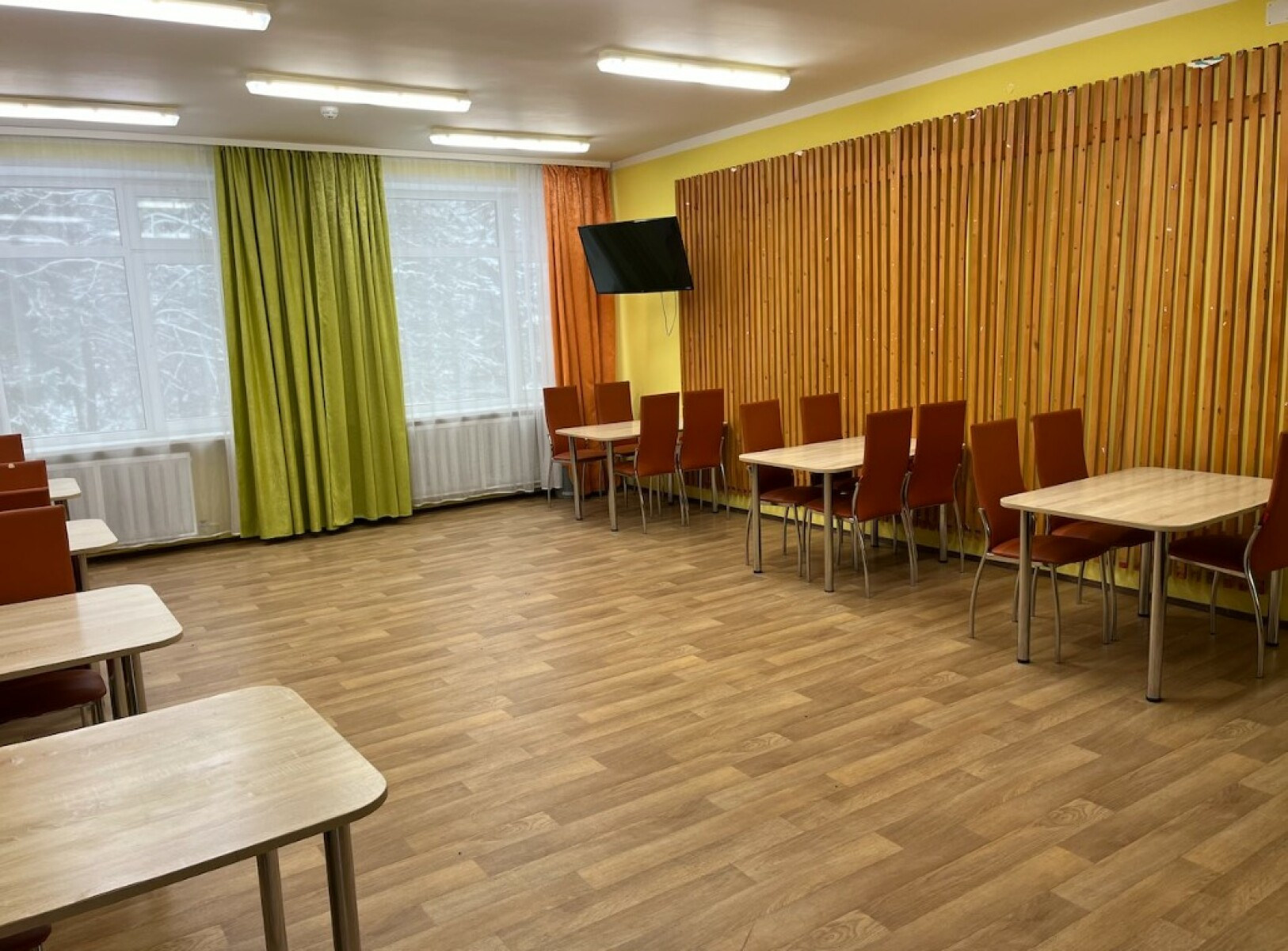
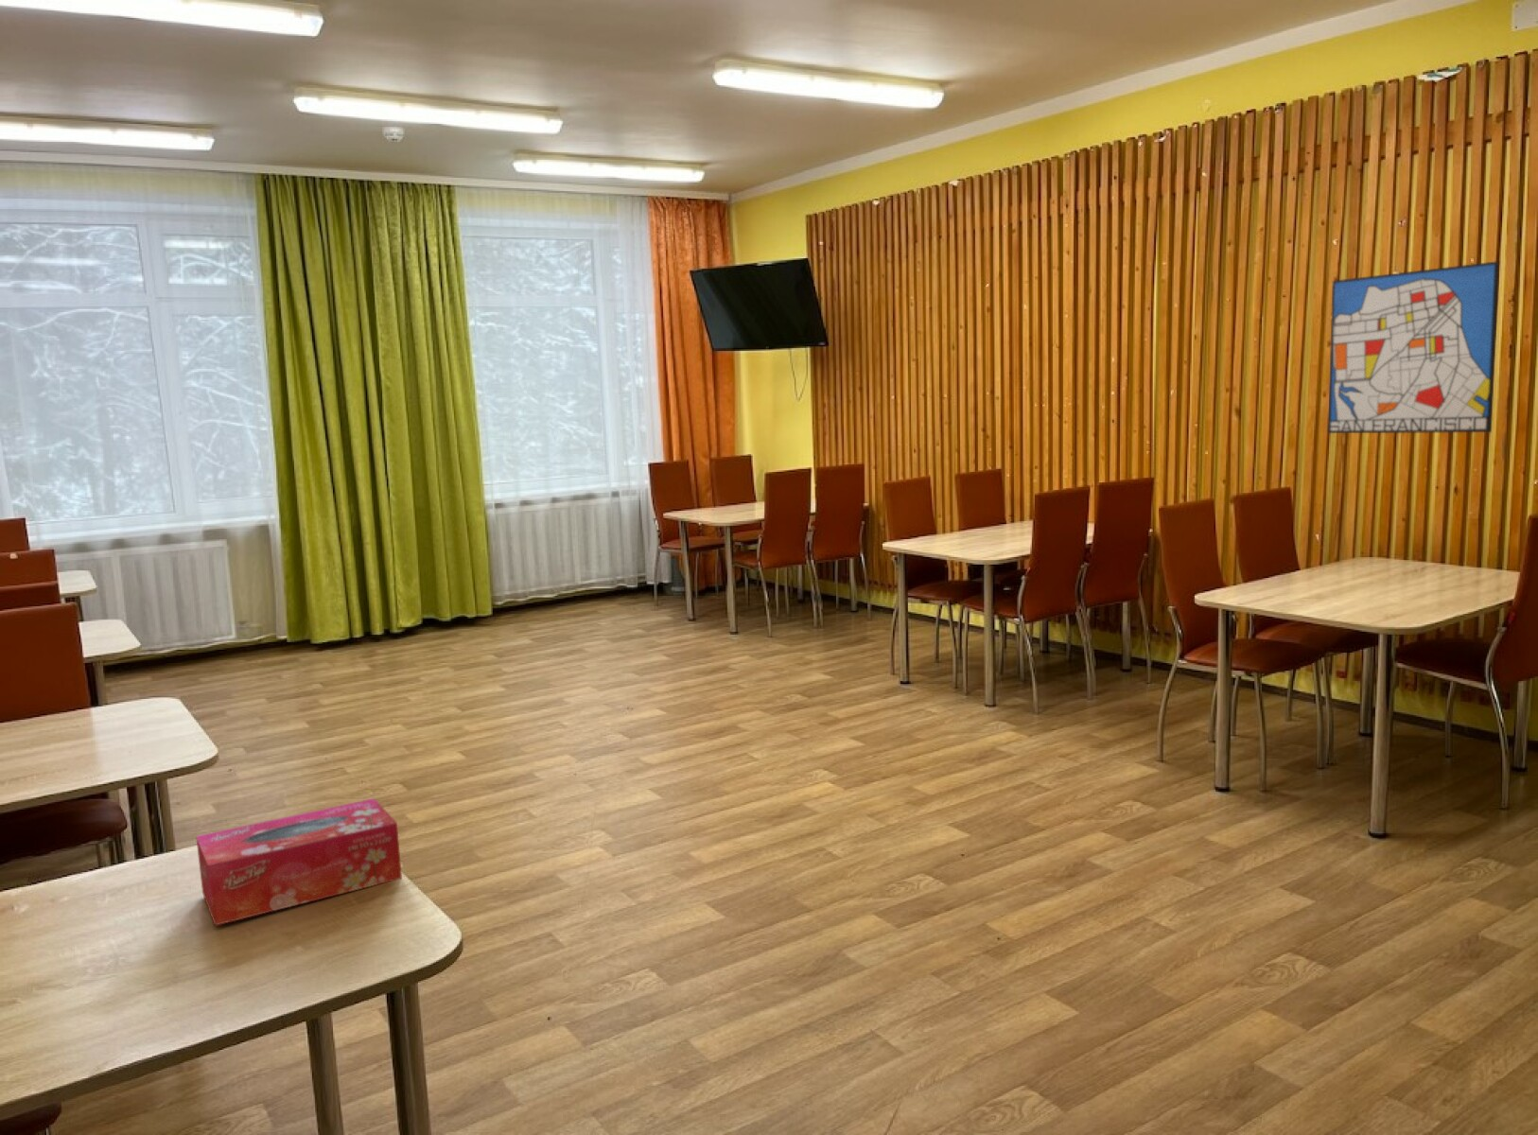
+ wall art [1327,260,1500,434]
+ tissue box [195,797,402,927]
